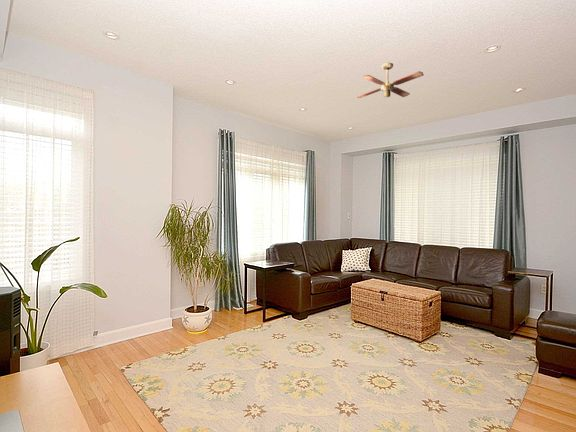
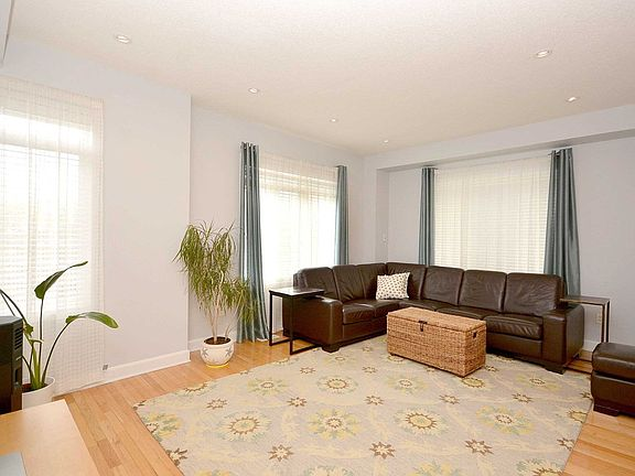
- ceiling fan [356,62,425,99]
